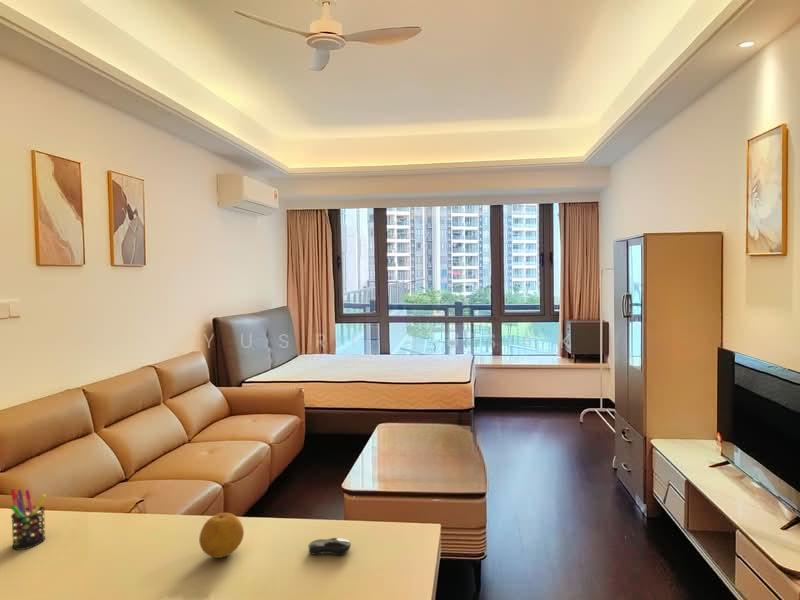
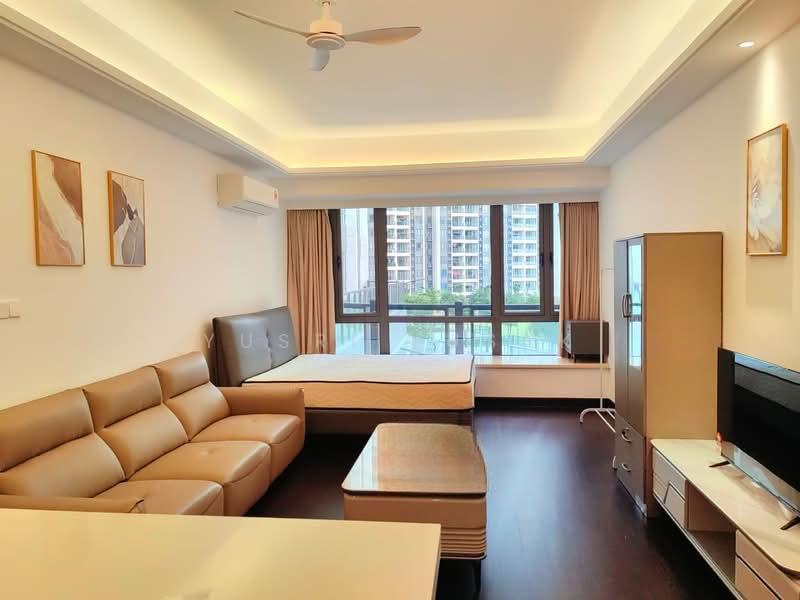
- pen holder [9,488,47,551]
- fruit [198,512,245,559]
- computer mouse [307,537,352,556]
